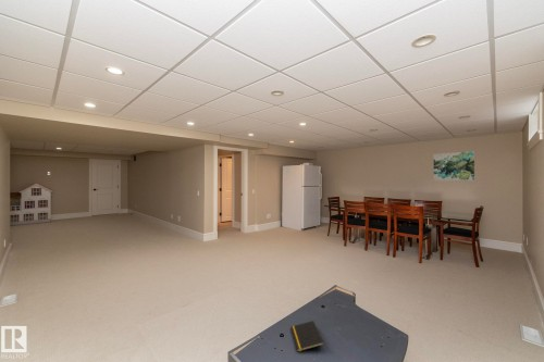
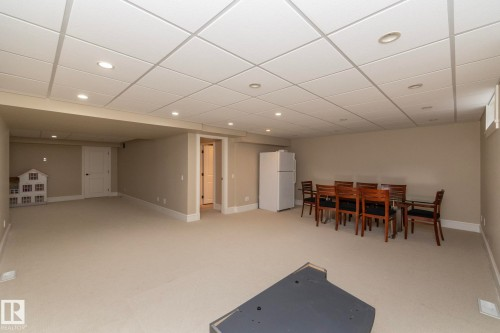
- wall art [433,150,475,182]
- notepad [289,320,325,352]
